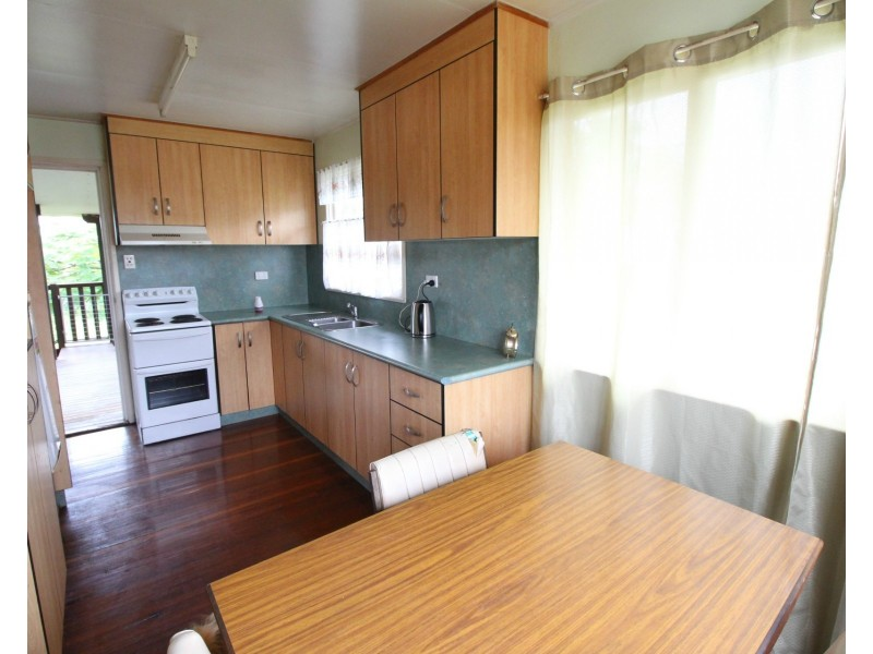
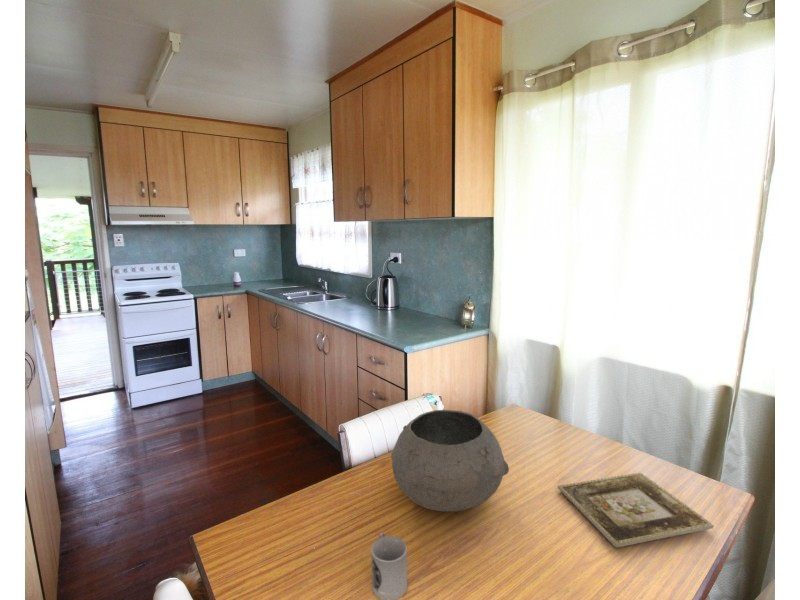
+ picture frame [557,472,715,548]
+ cup [370,532,408,600]
+ bowl [390,409,510,512]
